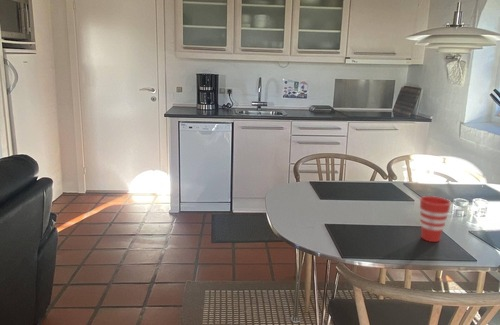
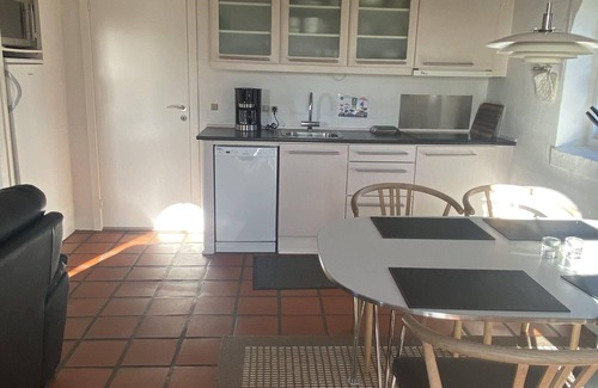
- cup [419,195,452,243]
